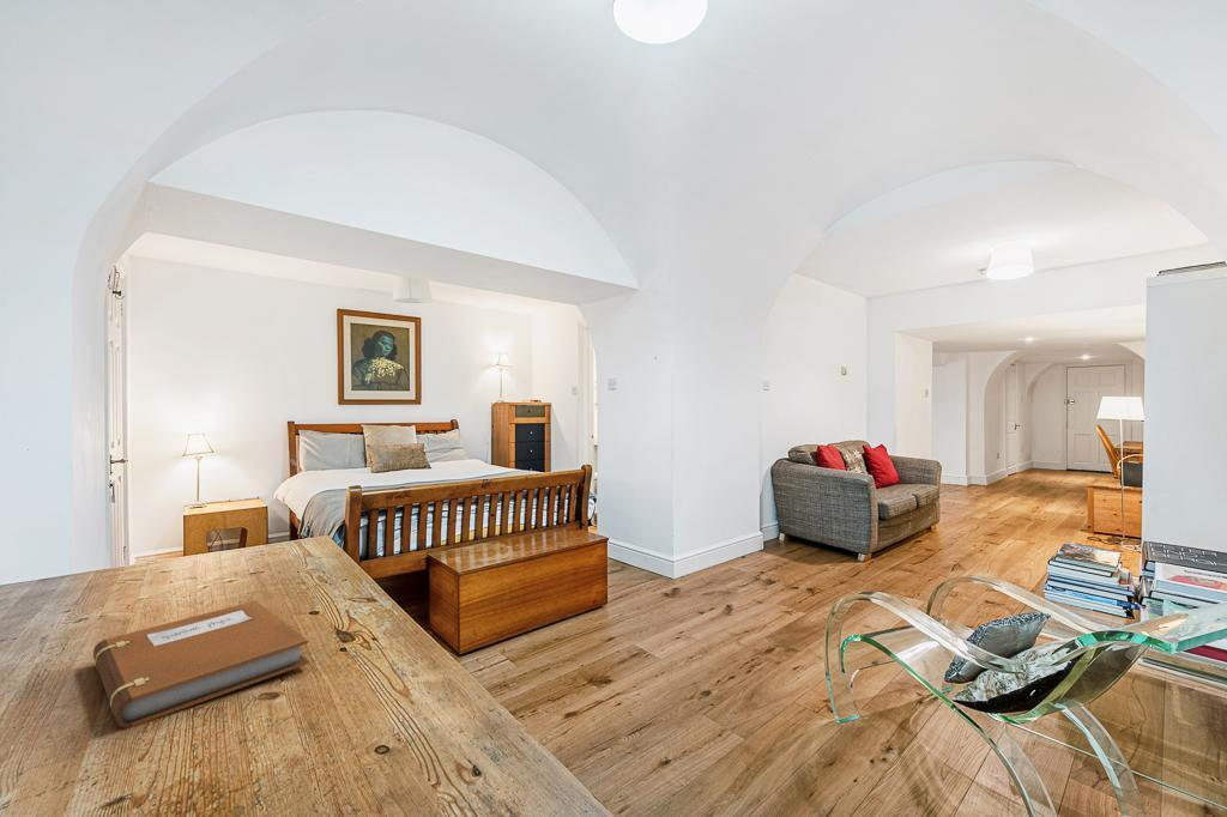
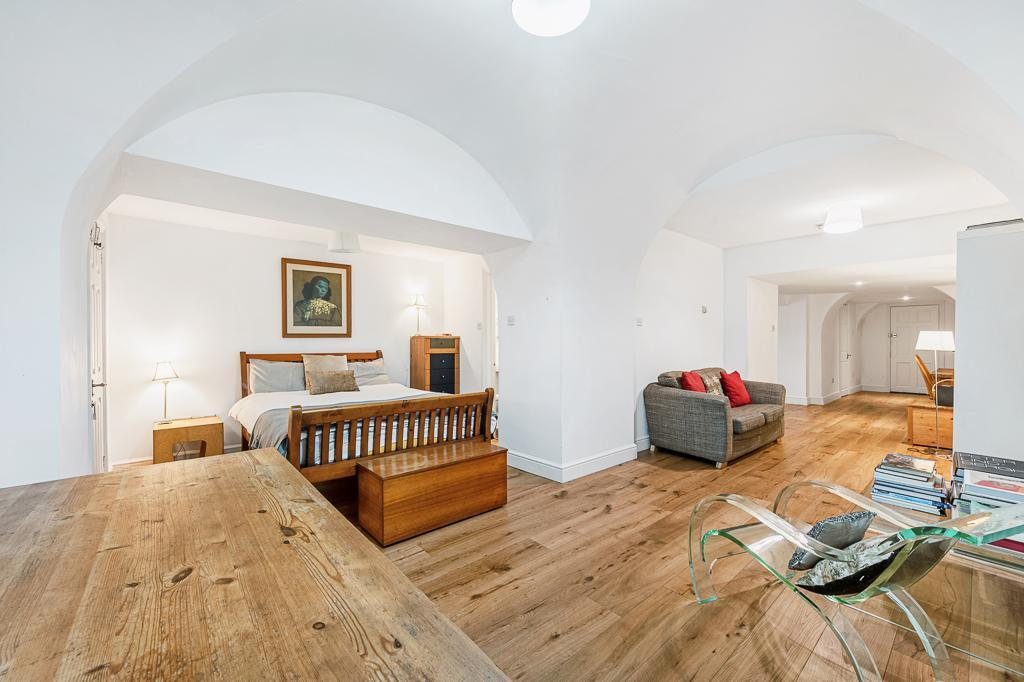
- notebook [92,599,309,730]
